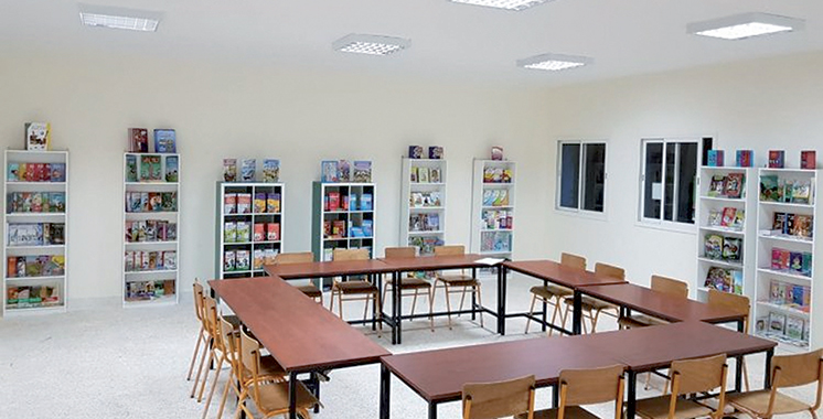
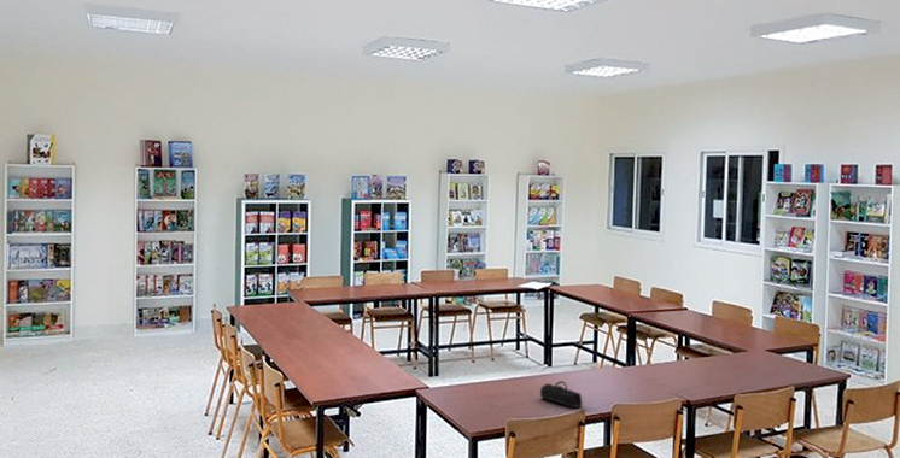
+ pencil case [539,380,583,409]
